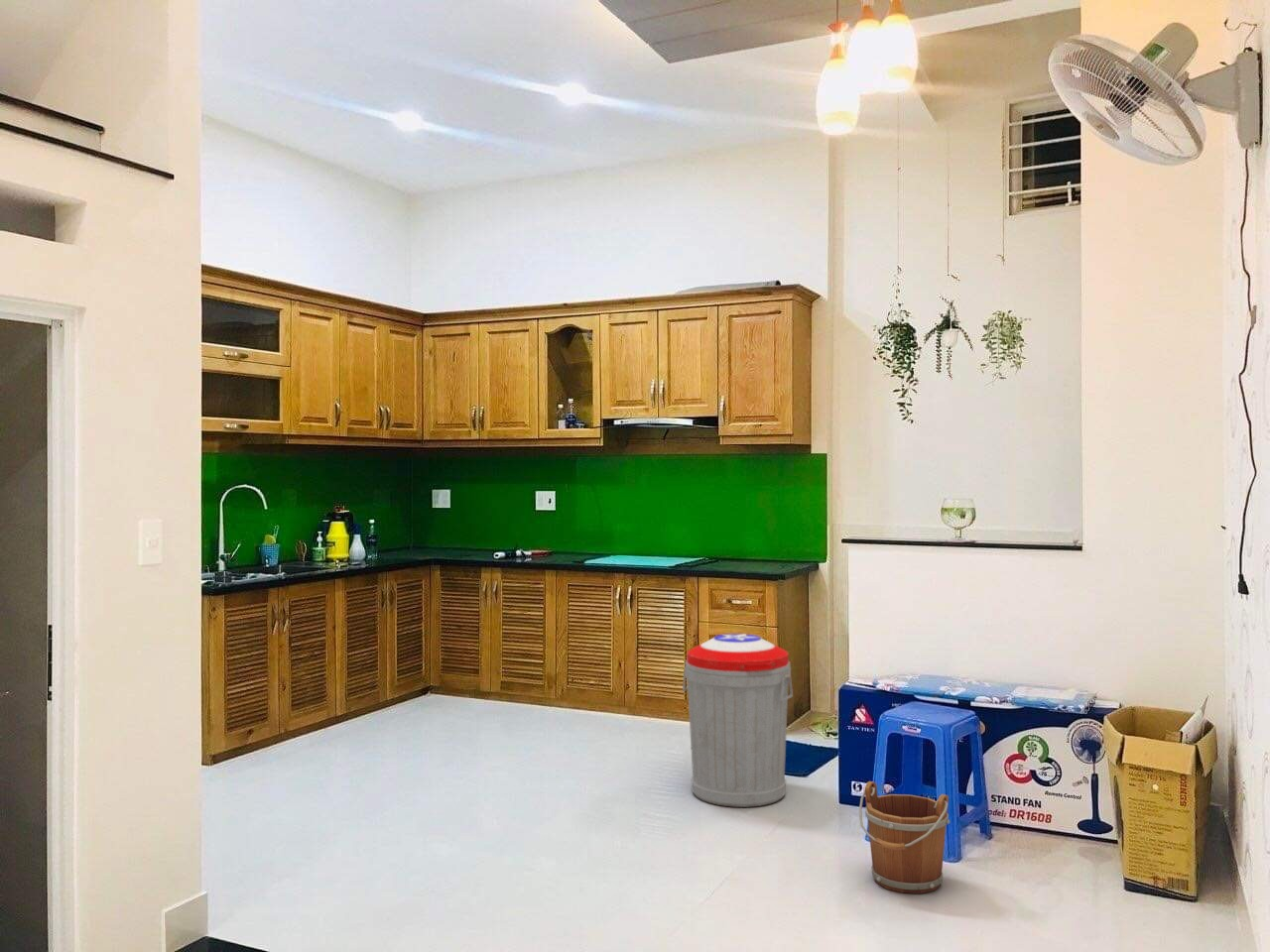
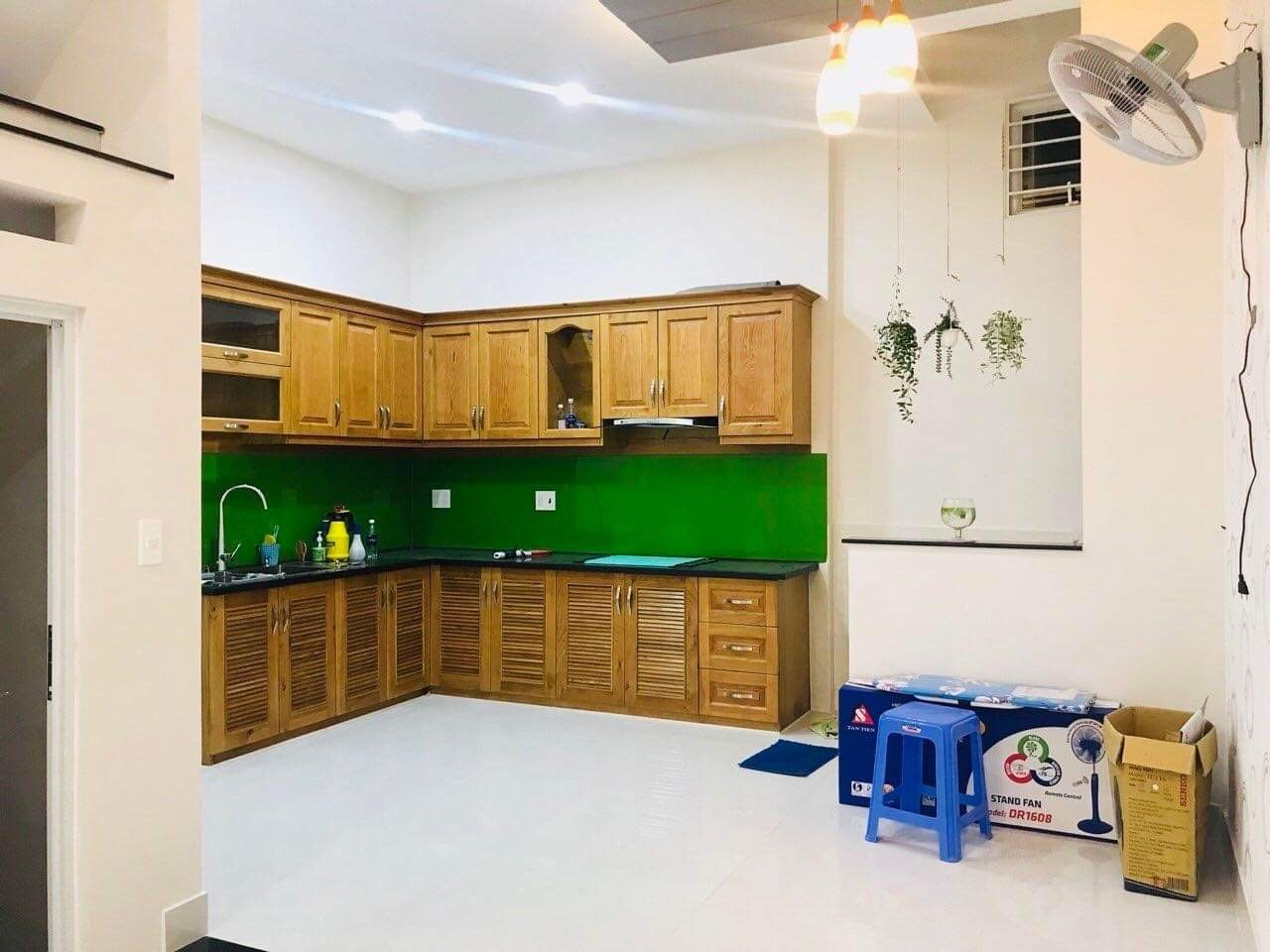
- trash can [682,633,794,808]
- bucket [858,780,951,894]
